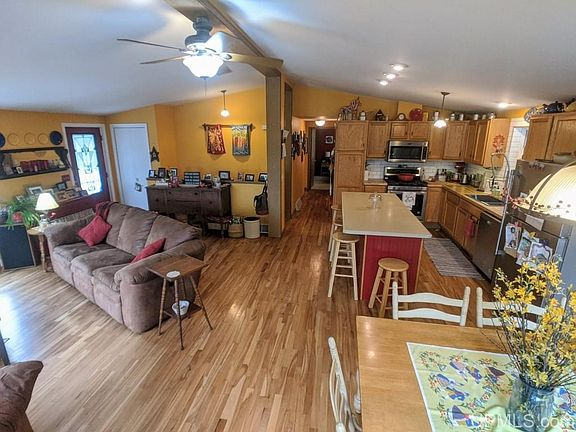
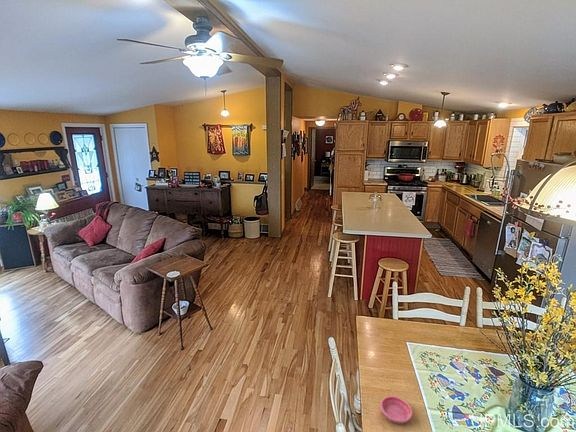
+ saucer [379,395,413,425]
